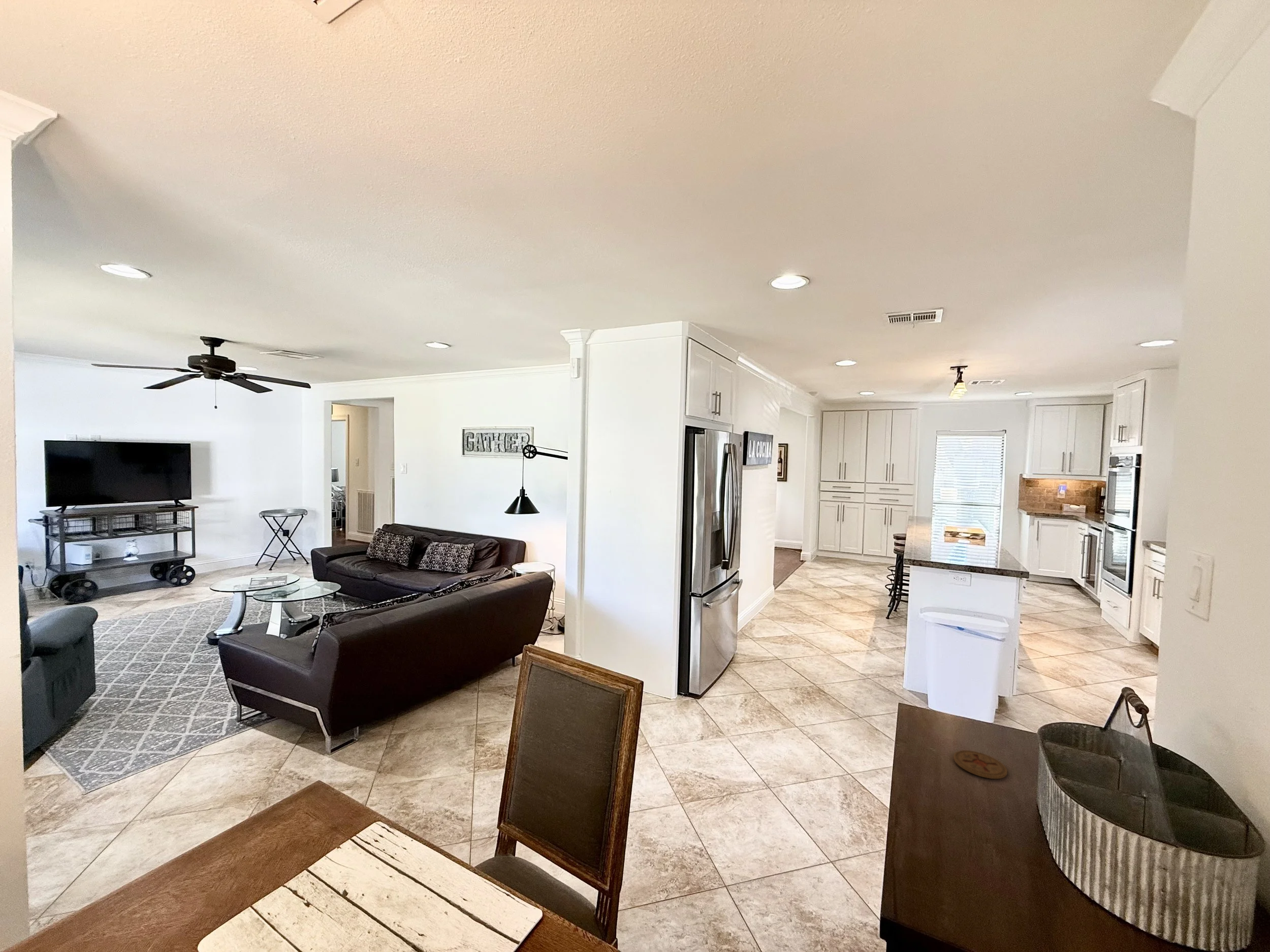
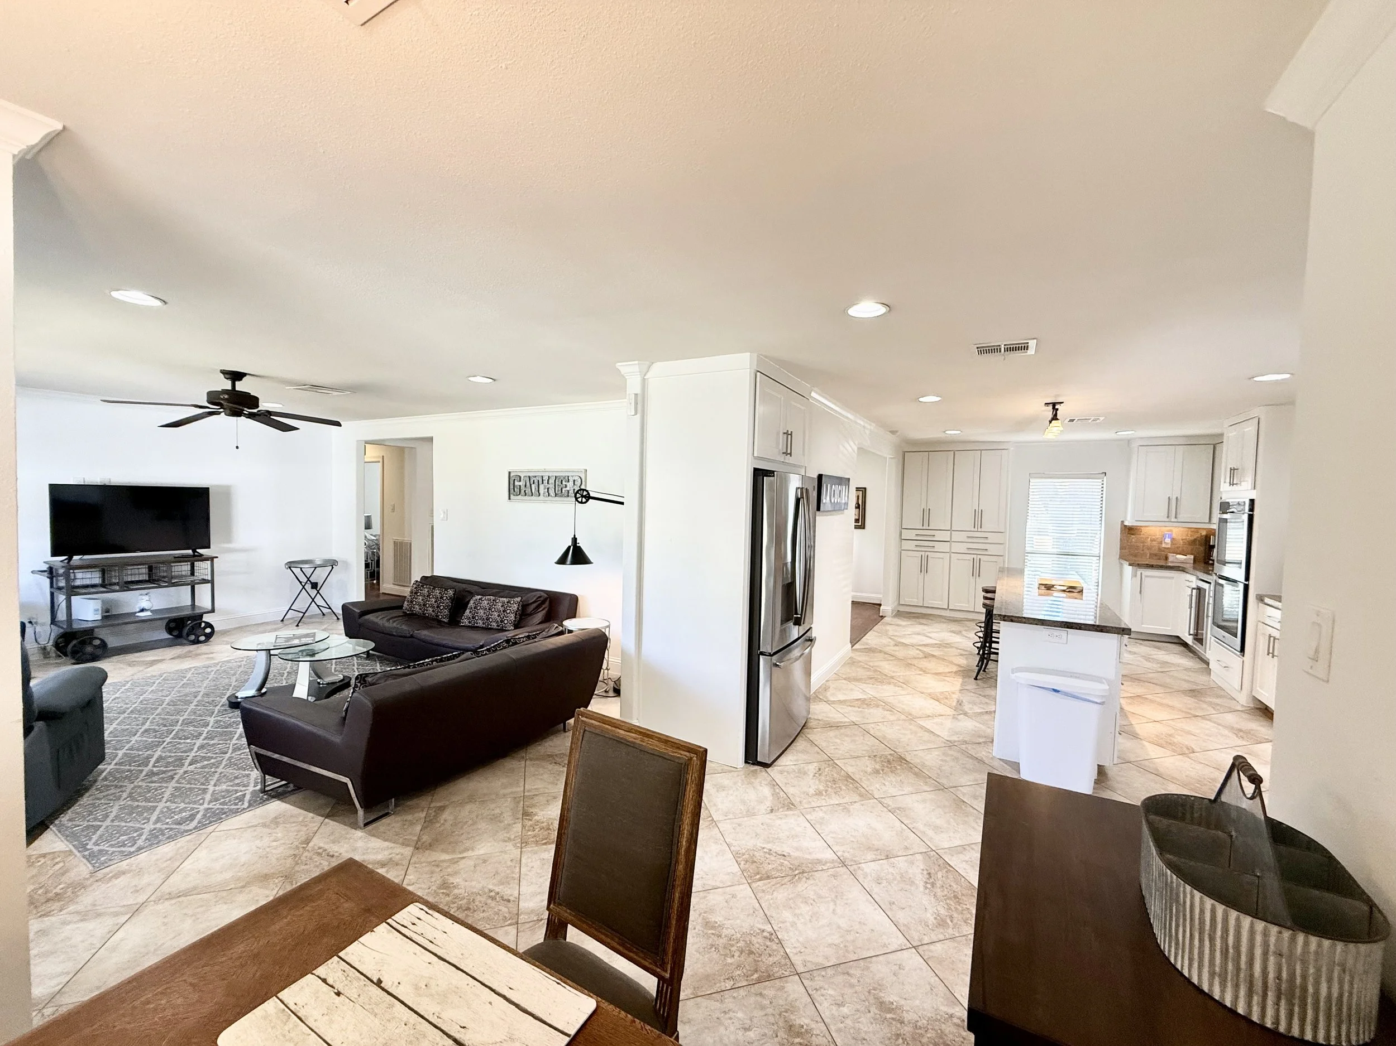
- coaster [953,750,1008,779]
